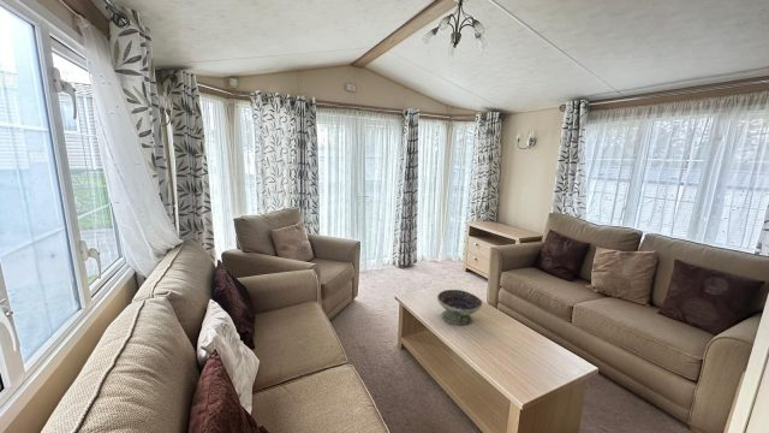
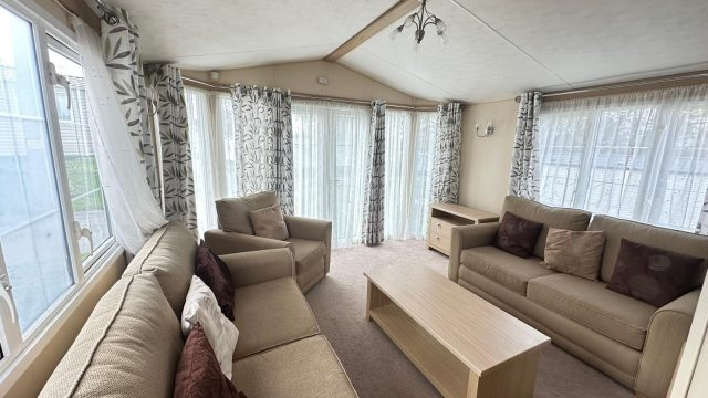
- decorative bowl [436,289,483,326]
